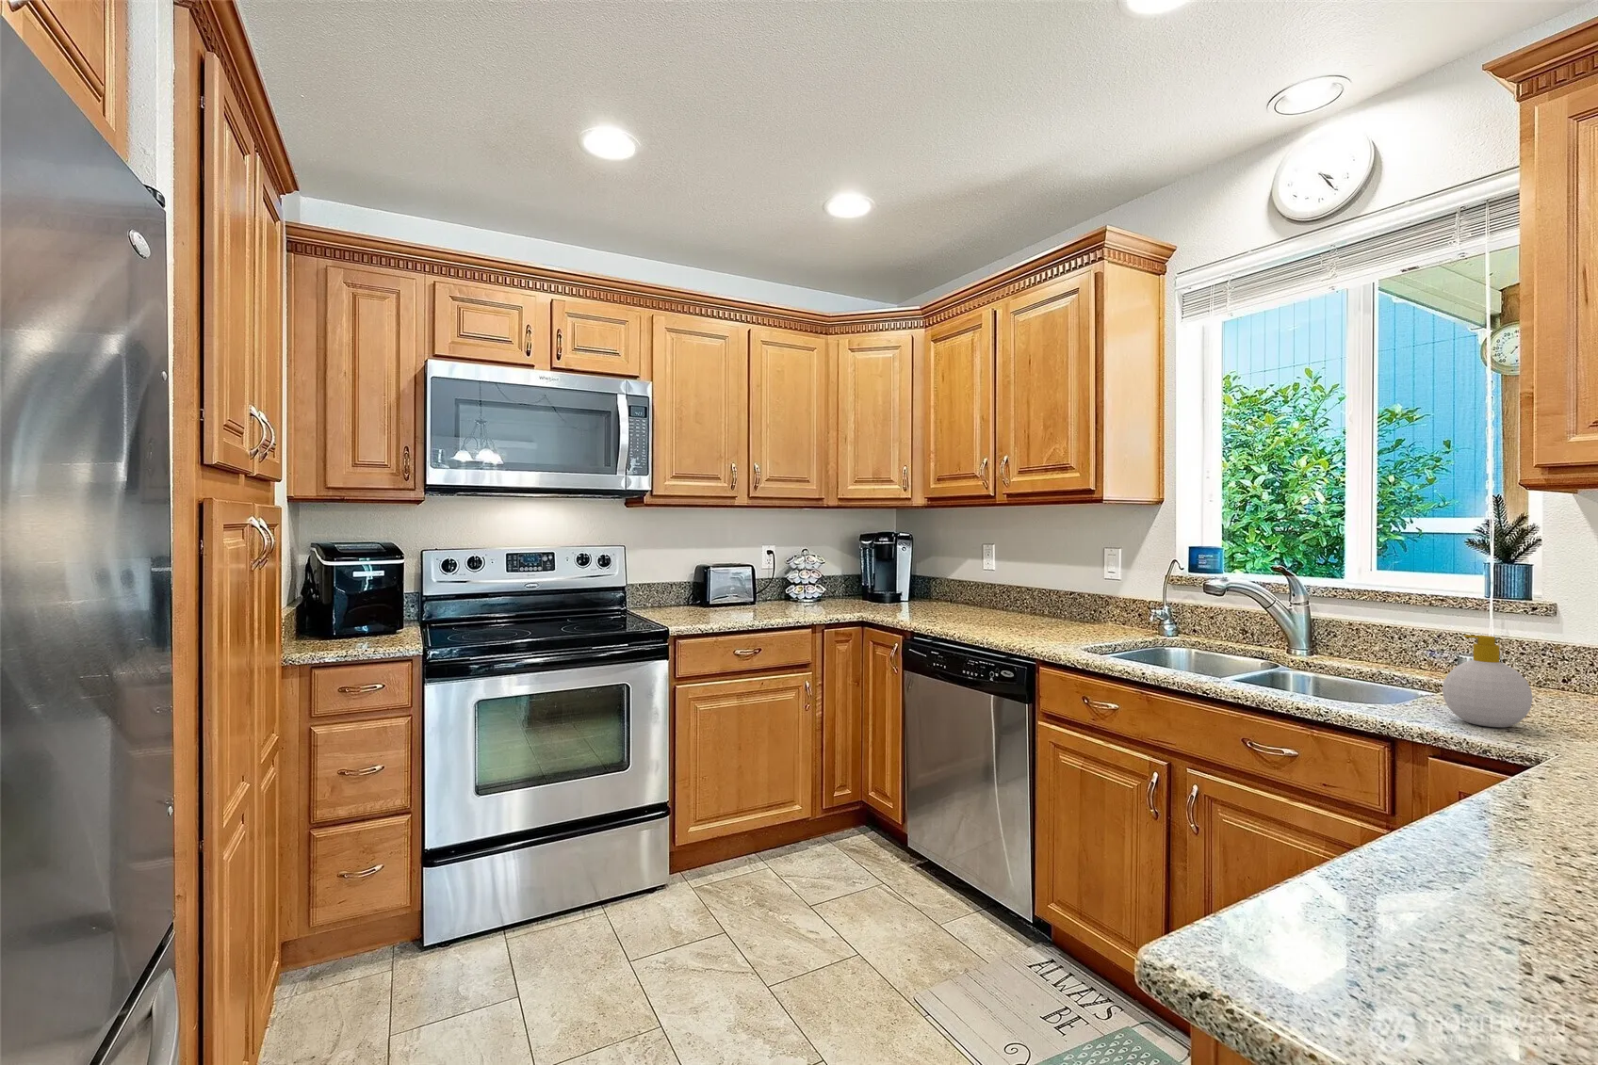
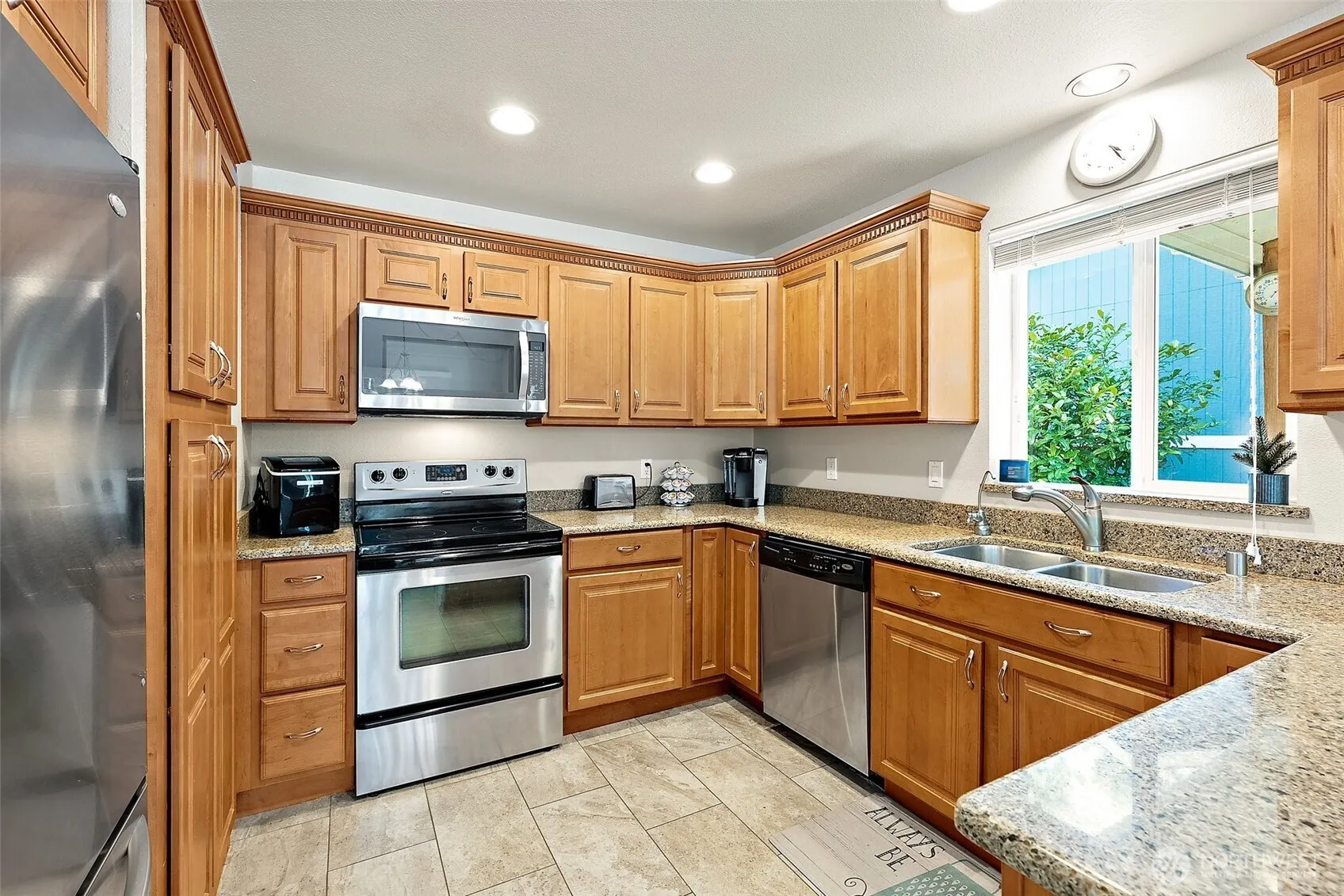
- soap bottle [1441,634,1534,727]
